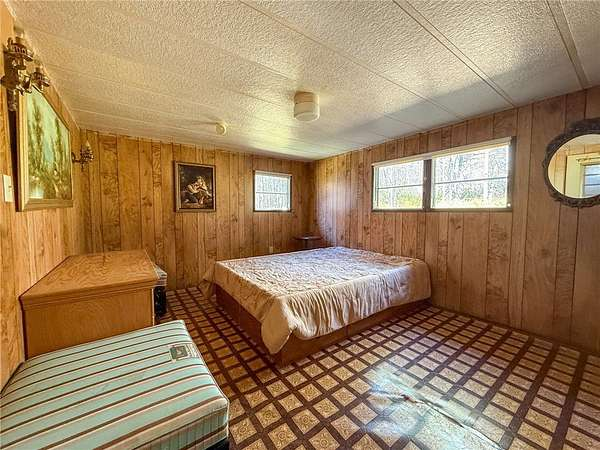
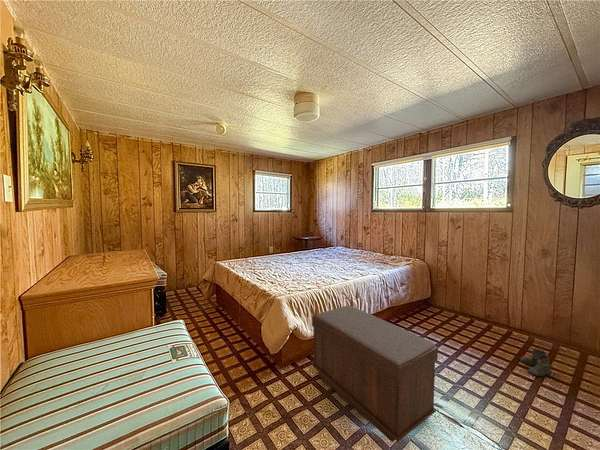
+ boots [519,348,552,379]
+ bench [311,305,439,443]
